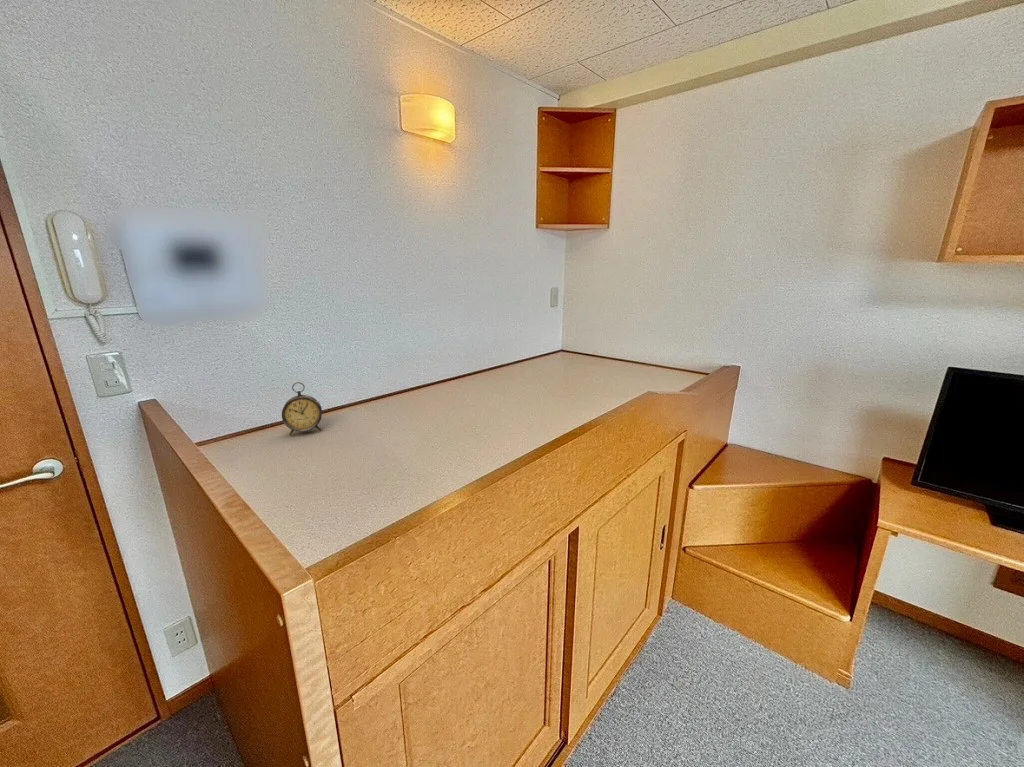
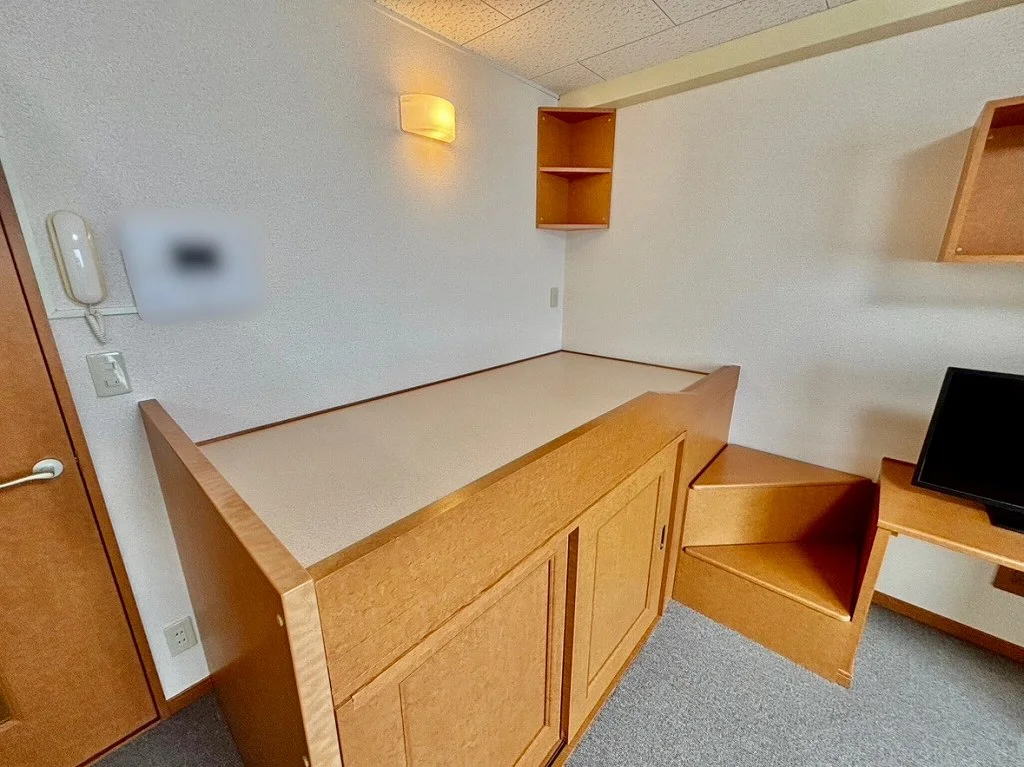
- alarm clock [281,381,323,436]
